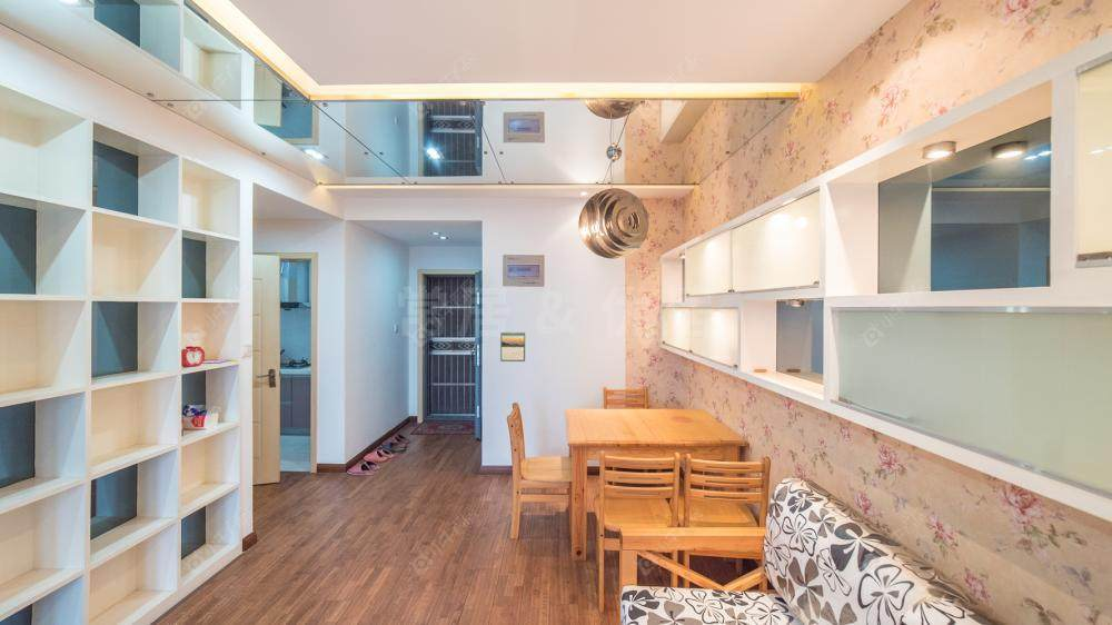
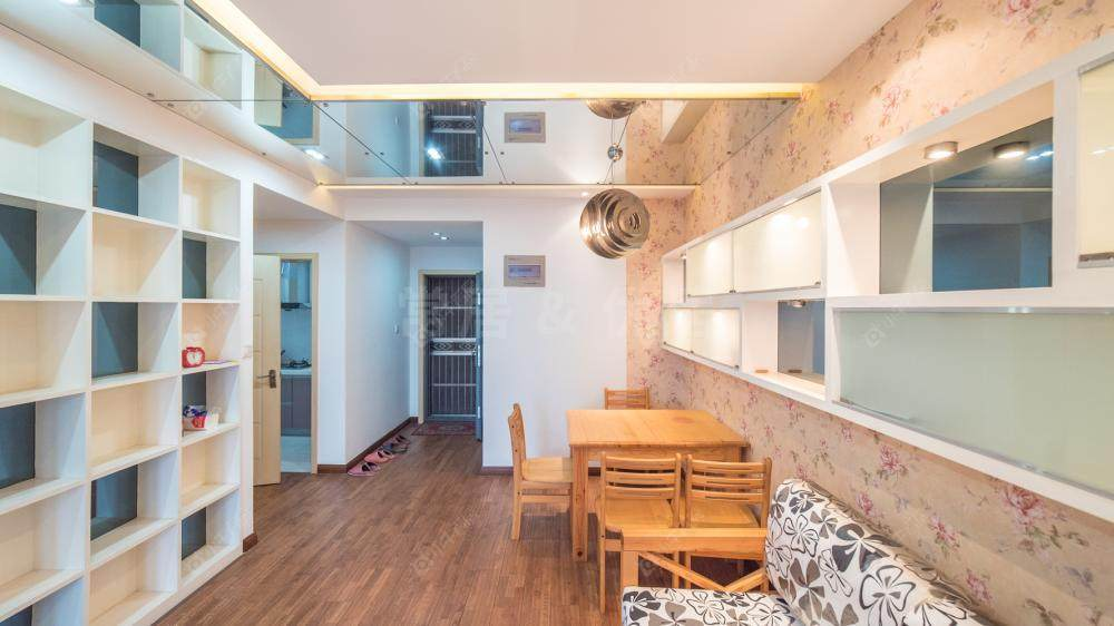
- calendar [499,330,526,363]
